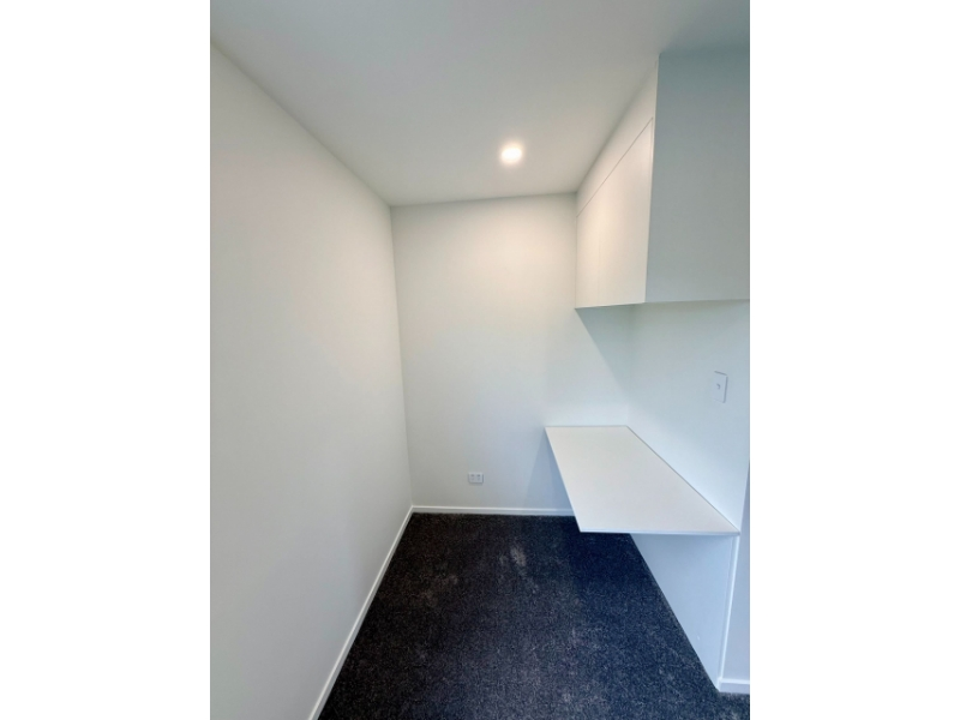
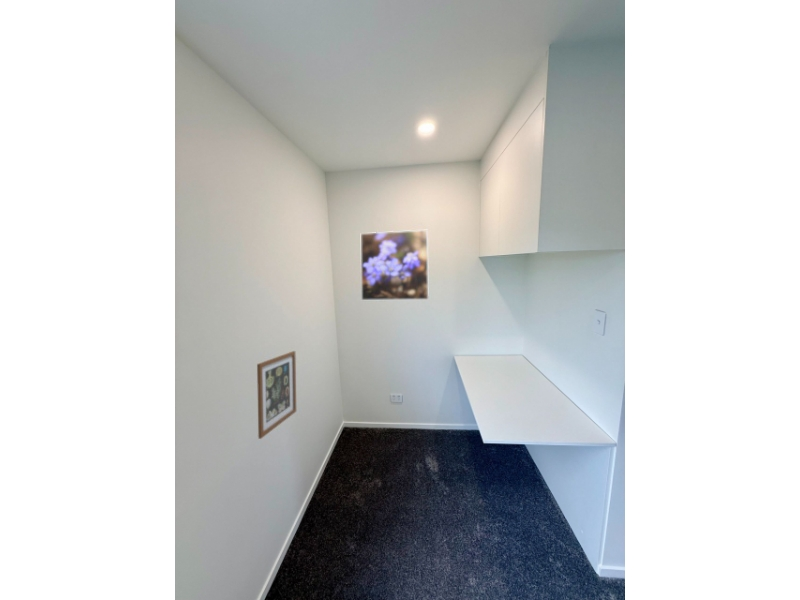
+ wall art [256,350,297,440]
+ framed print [360,229,430,301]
